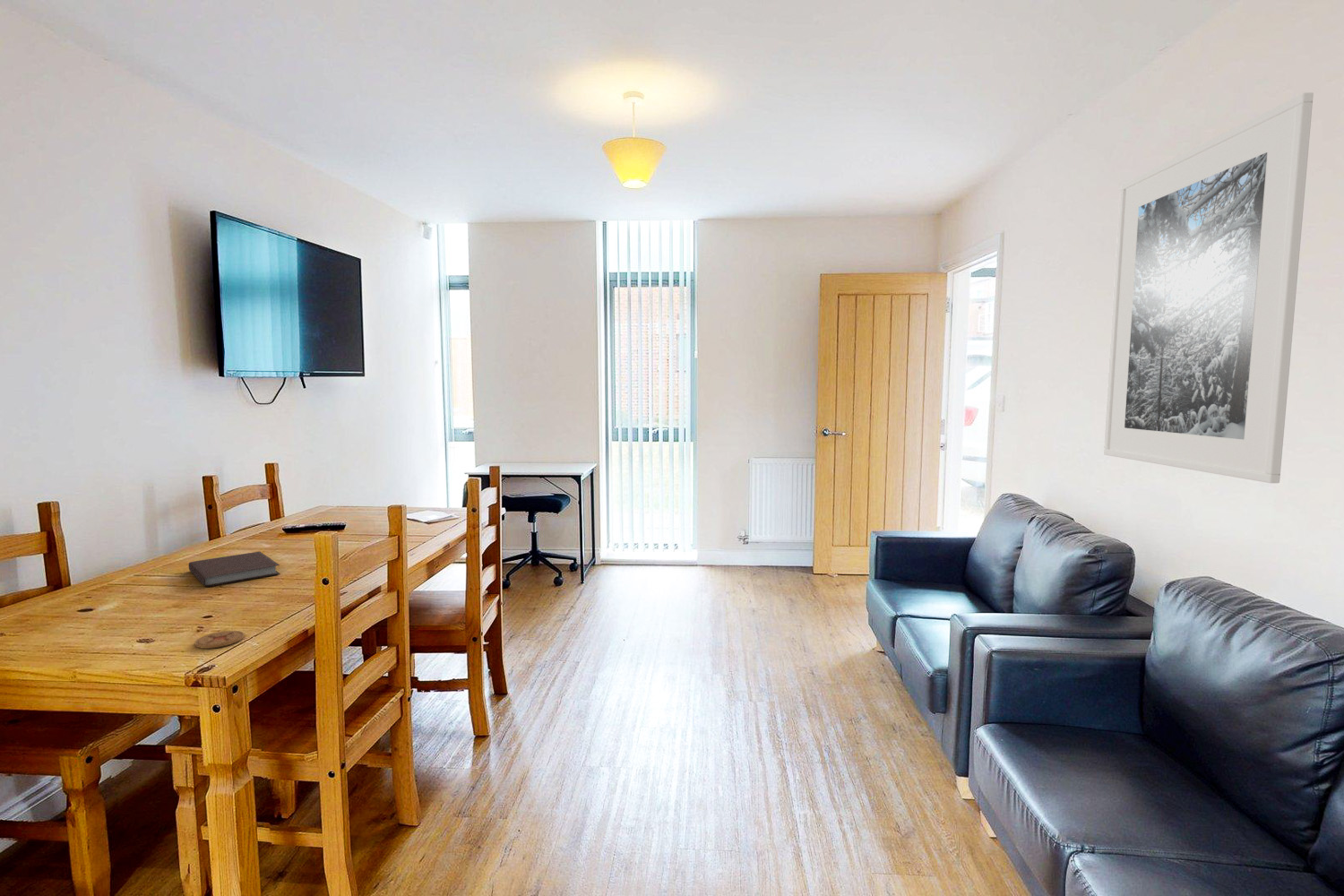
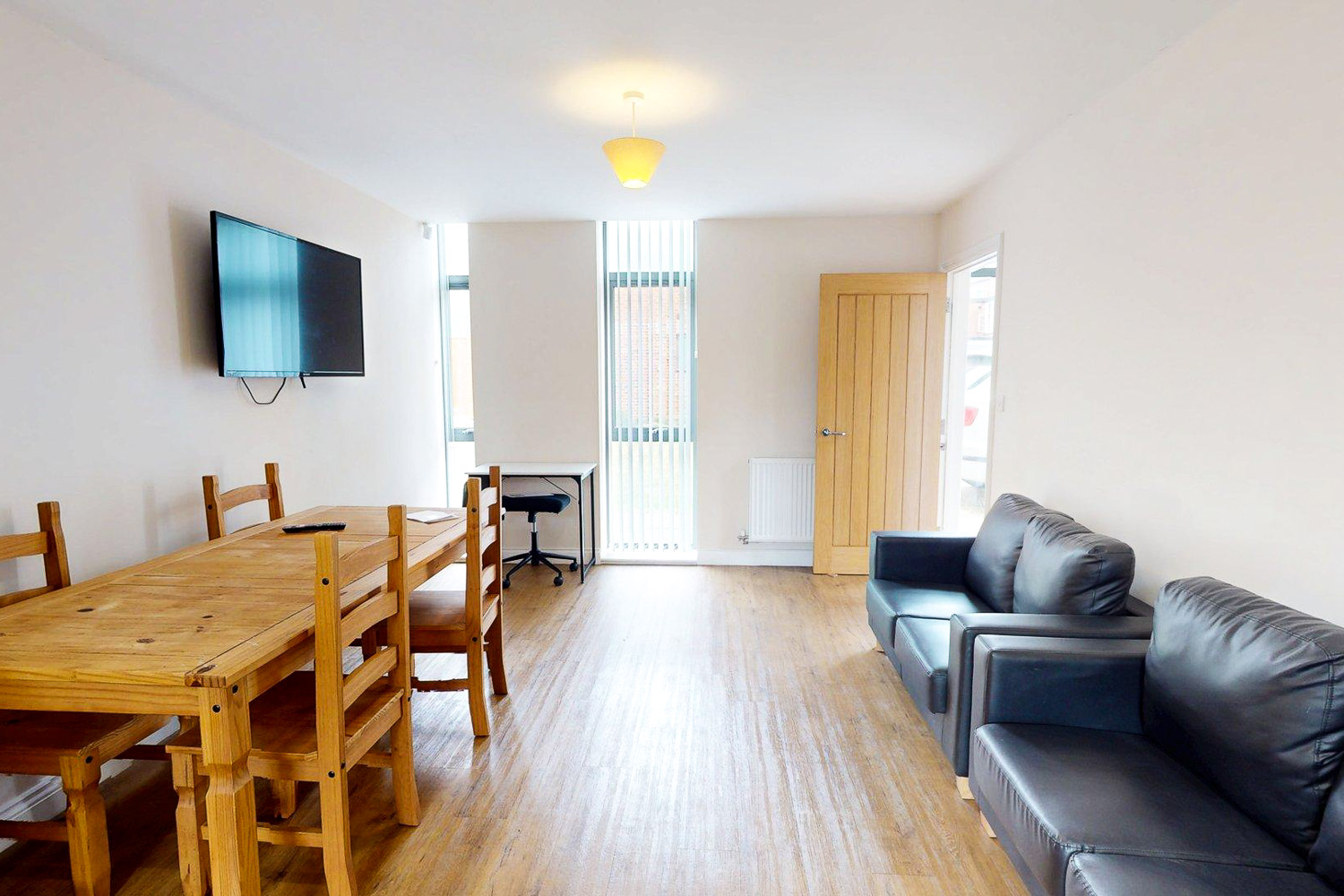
- notebook [188,551,281,588]
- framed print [1103,91,1314,484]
- coaster [194,630,246,650]
